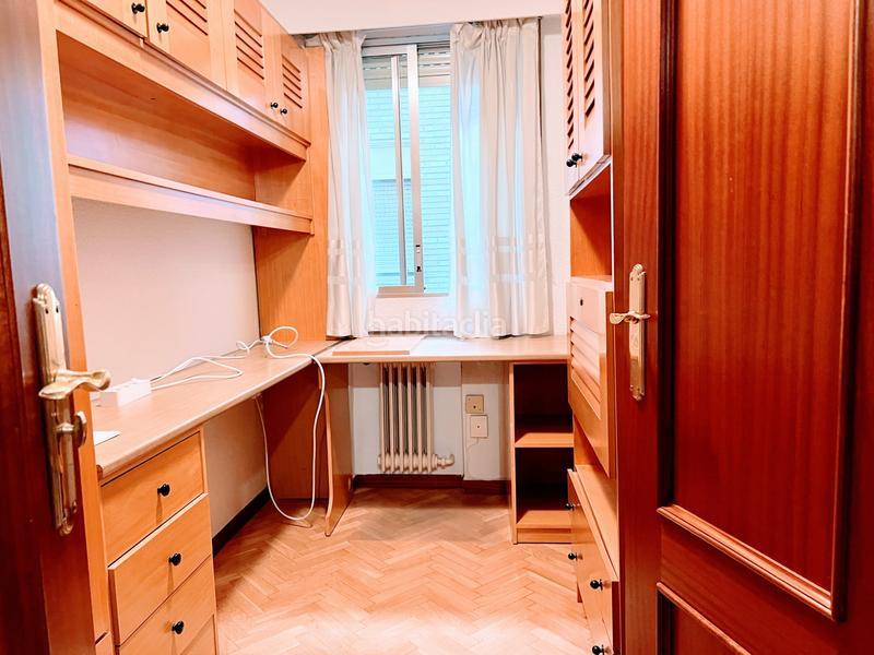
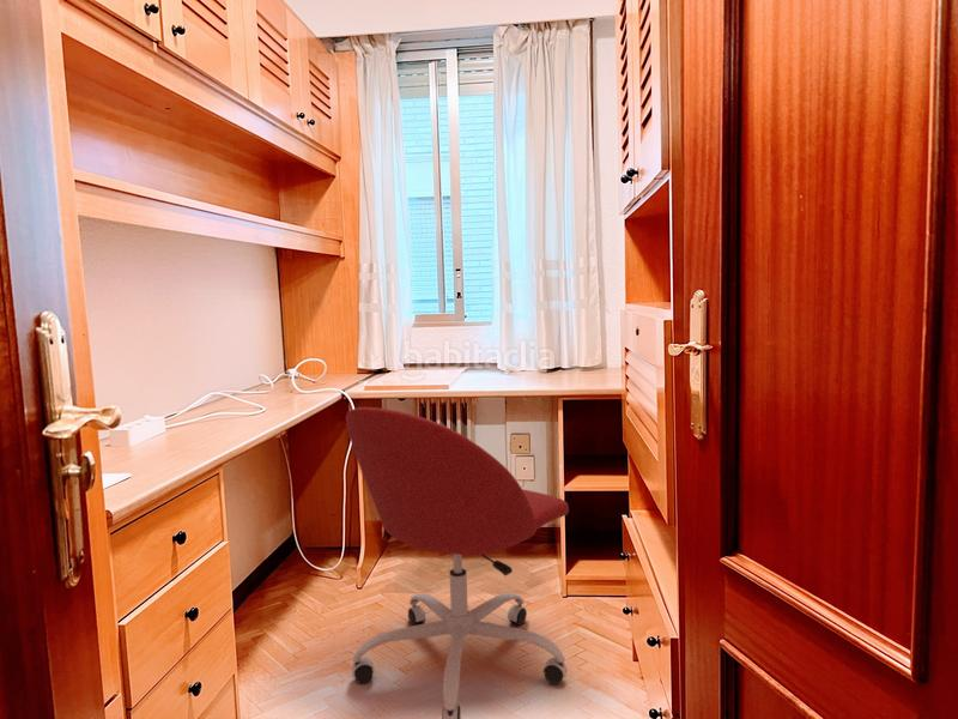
+ office chair [345,406,570,719]
